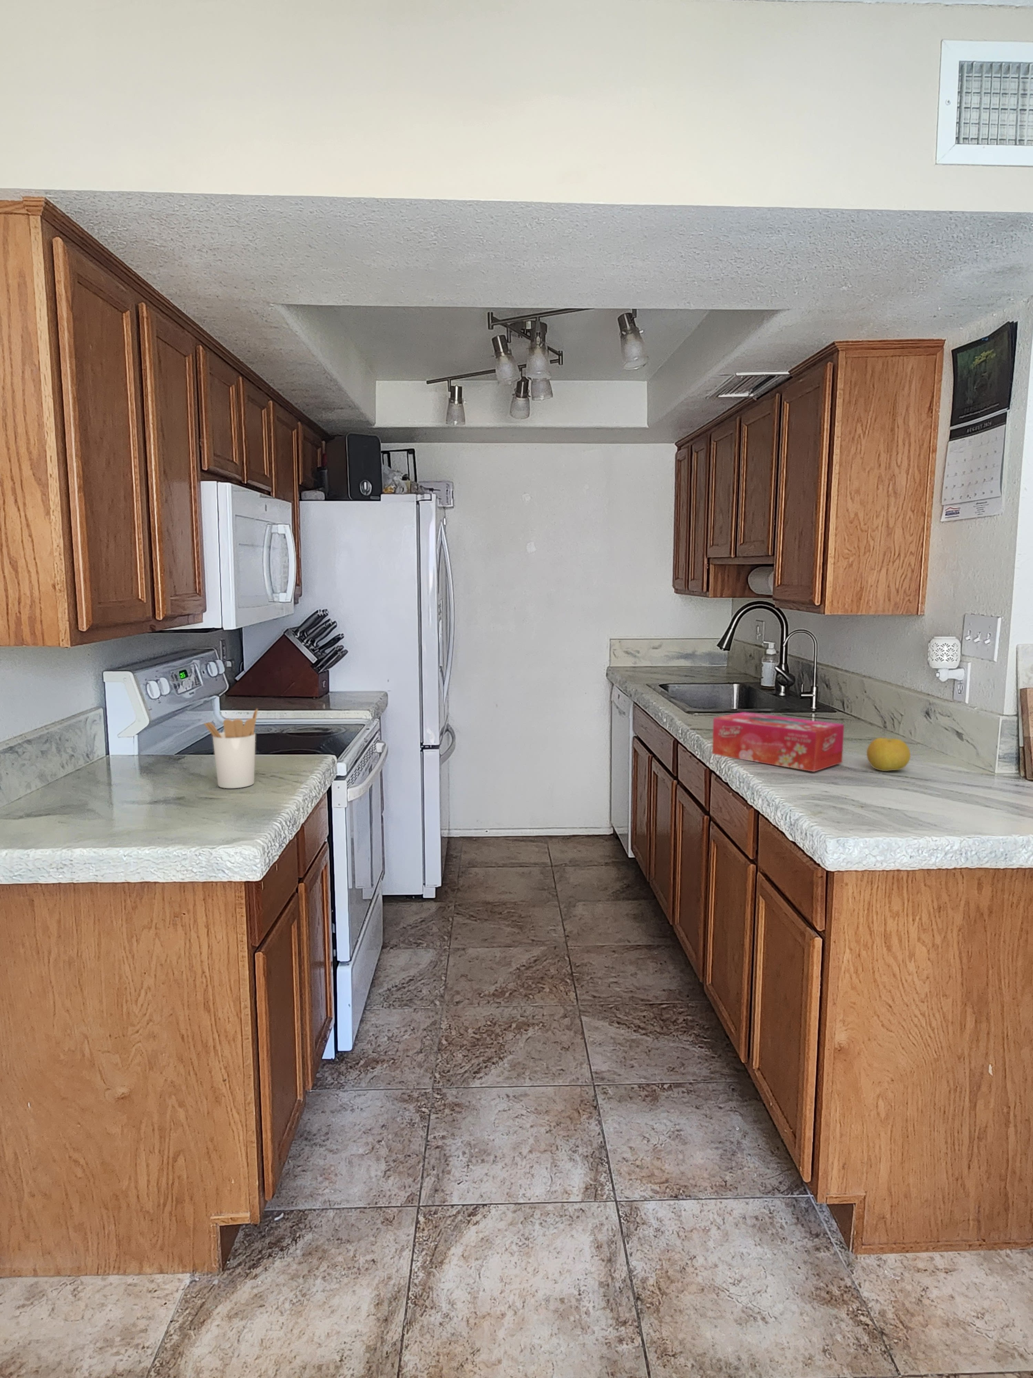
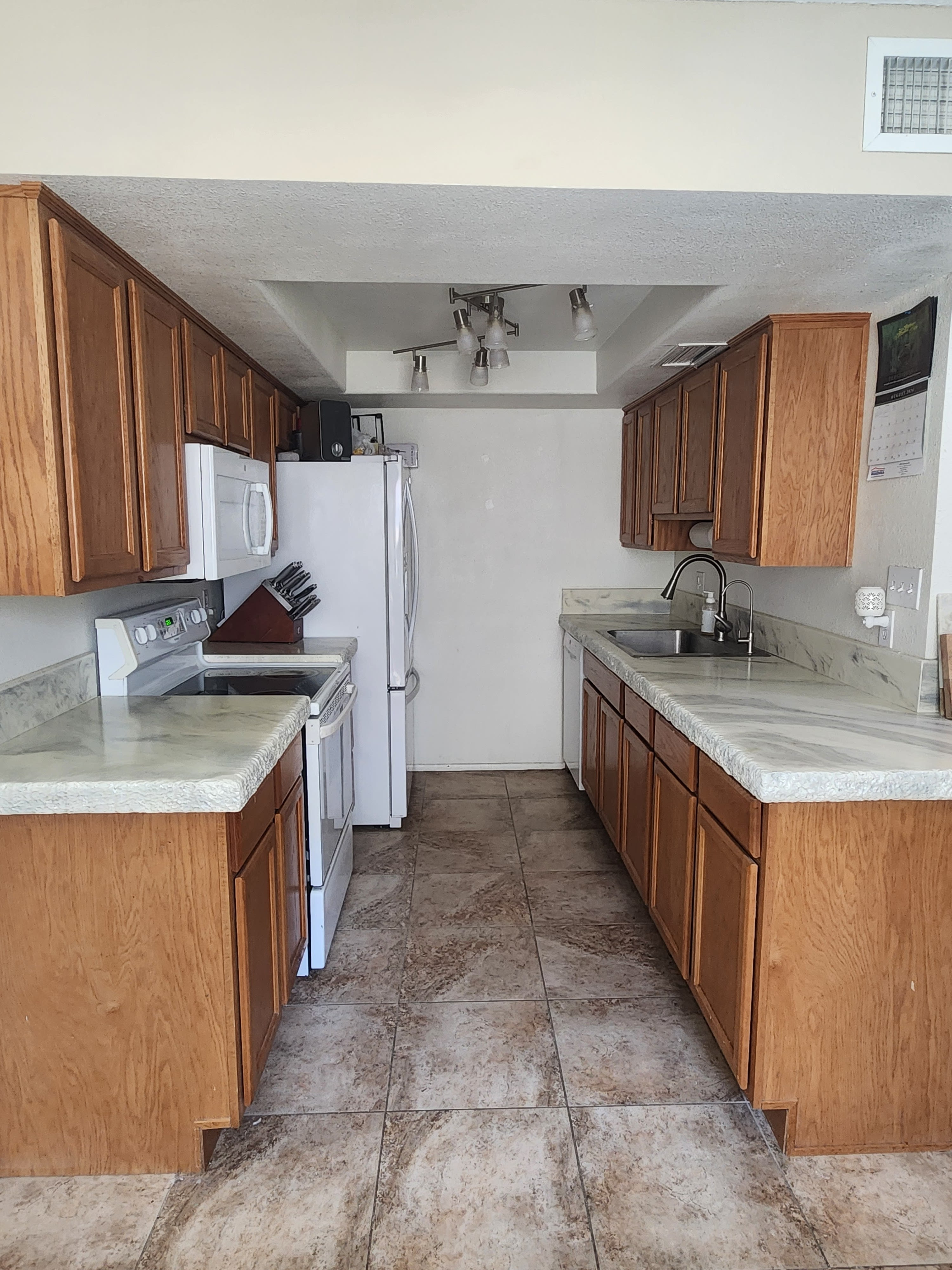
- fruit [866,738,910,771]
- utensil holder [204,709,258,789]
- tissue box [712,712,844,773]
